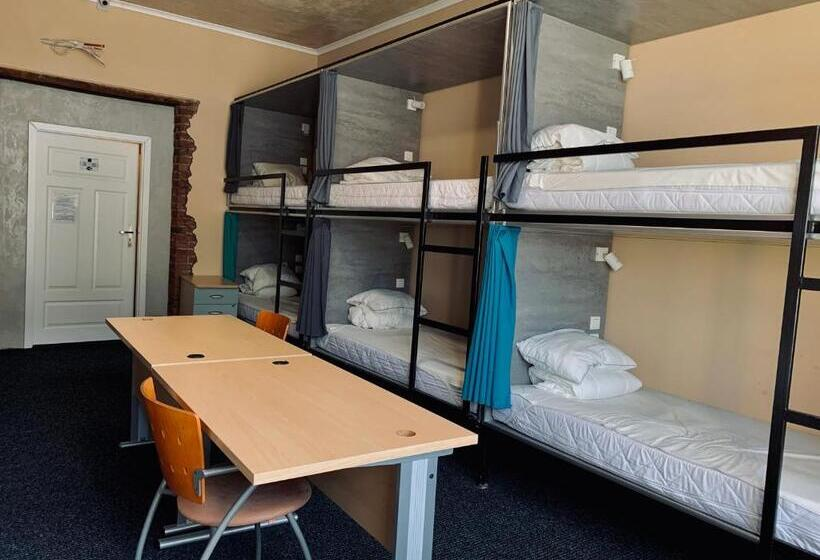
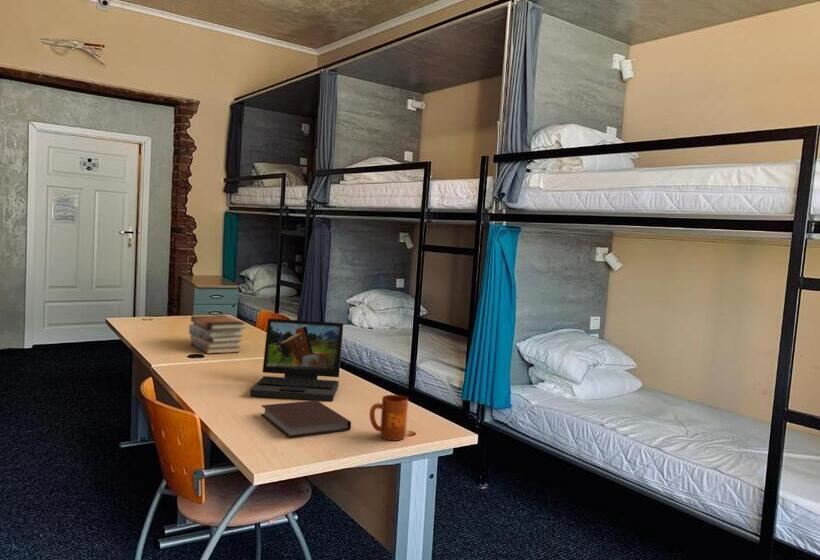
+ notebook [260,400,352,438]
+ mug [369,394,409,441]
+ book stack [188,314,247,355]
+ laptop [249,318,344,402]
